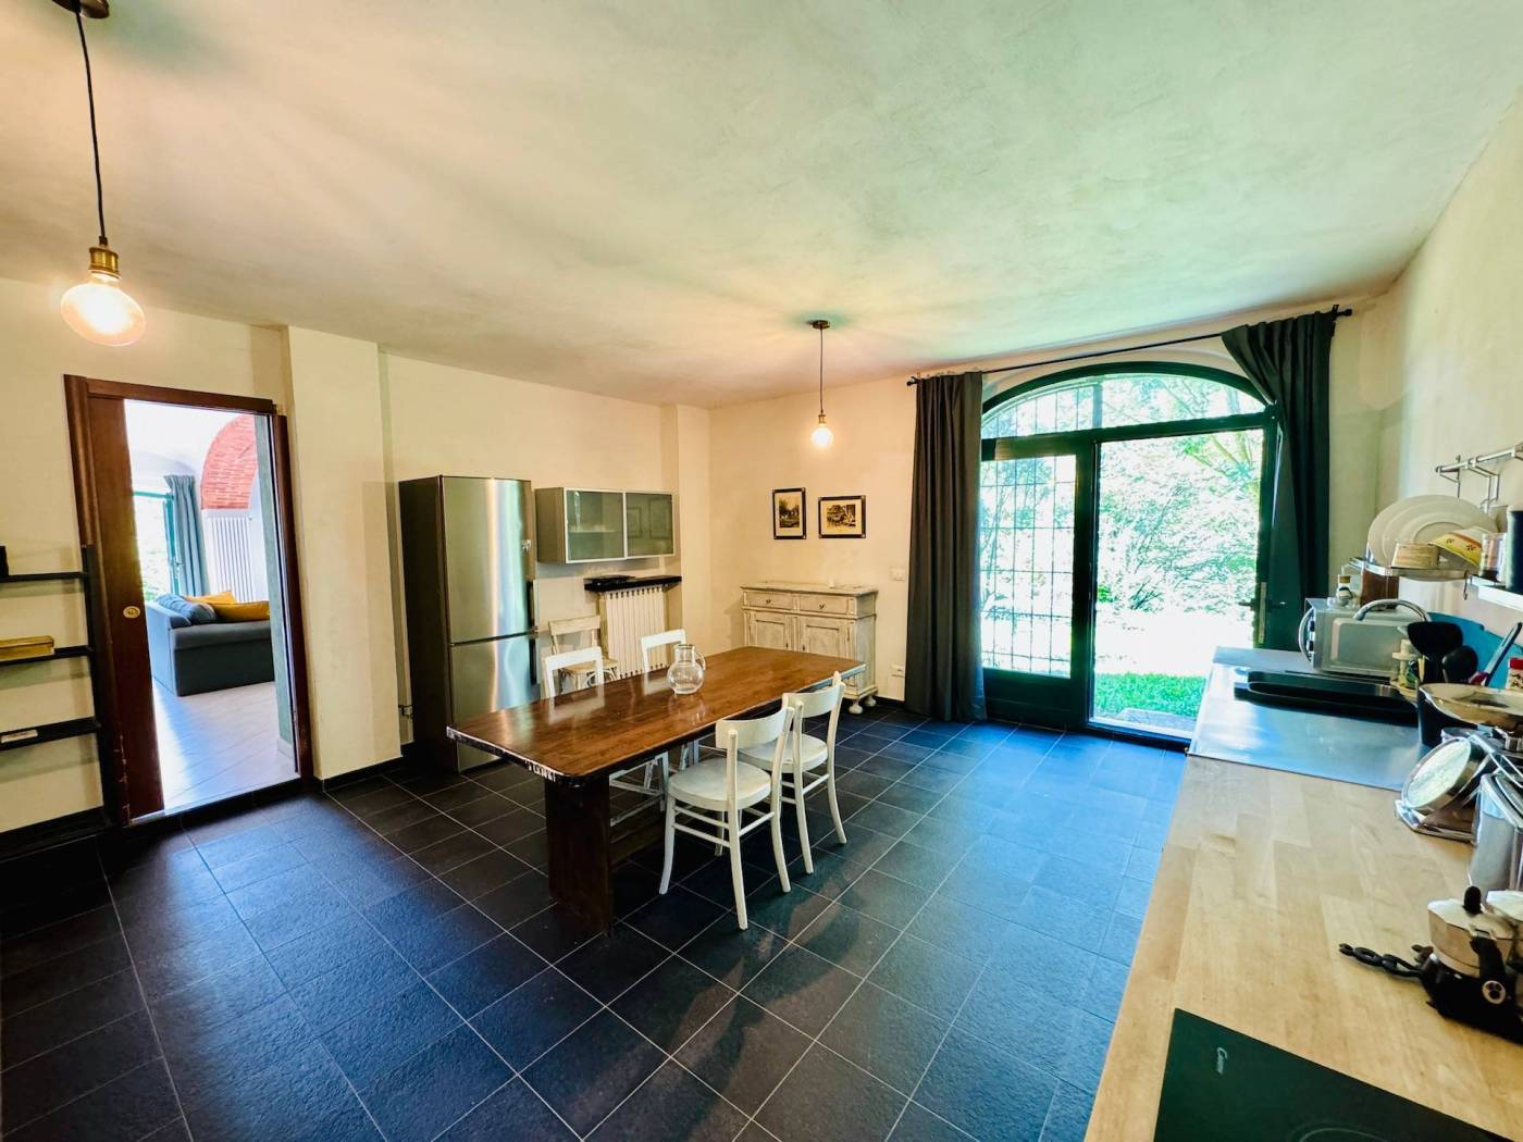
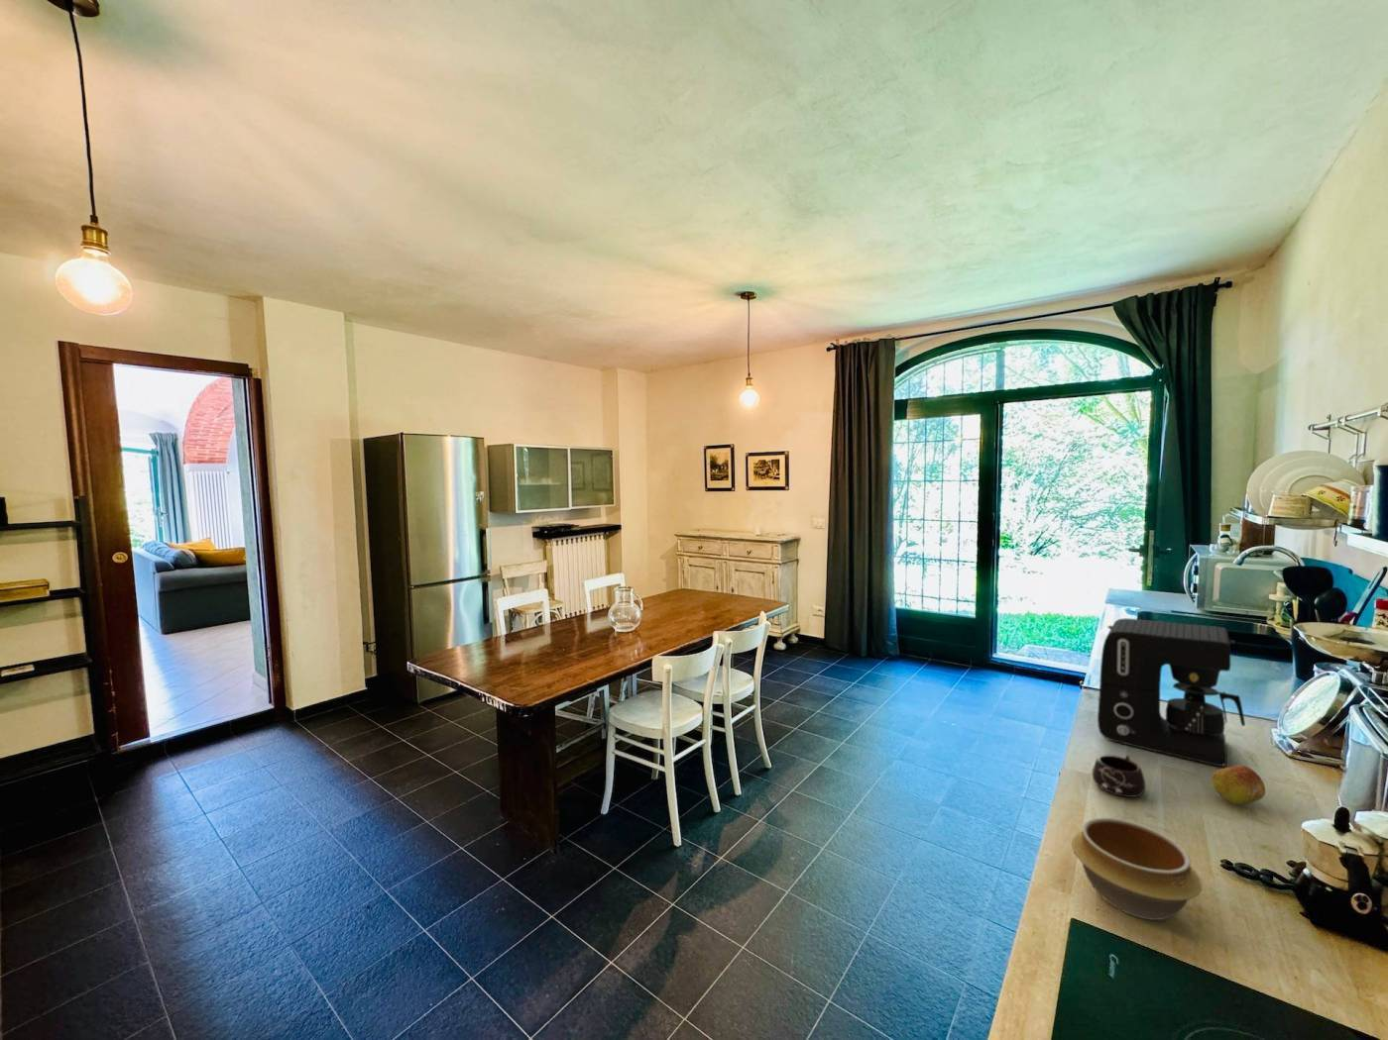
+ mug [1092,755,1146,799]
+ bowl [1071,817,1202,921]
+ coffee maker [1096,617,1246,768]
+ apple [1211,765,1266,805]
